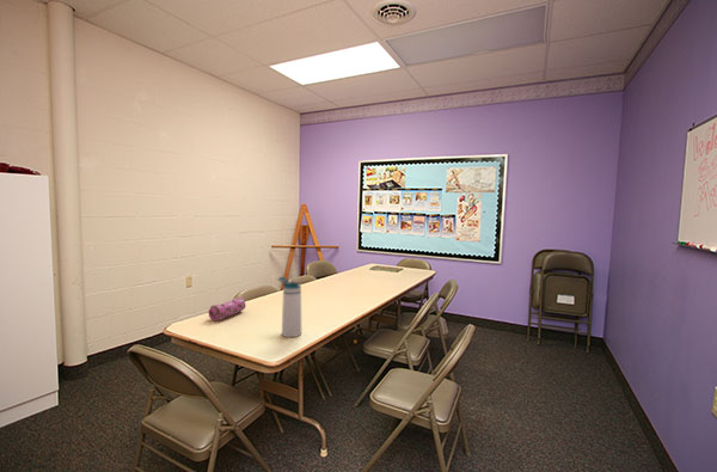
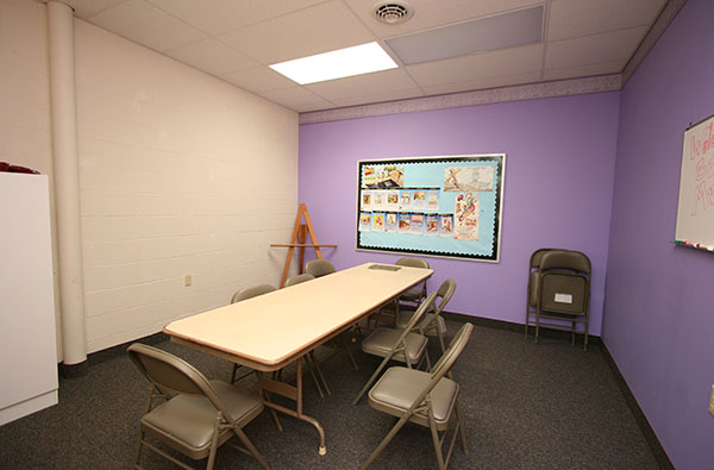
- pencil case [207,295,247,321]
- water bottle [276,276,302,338]
